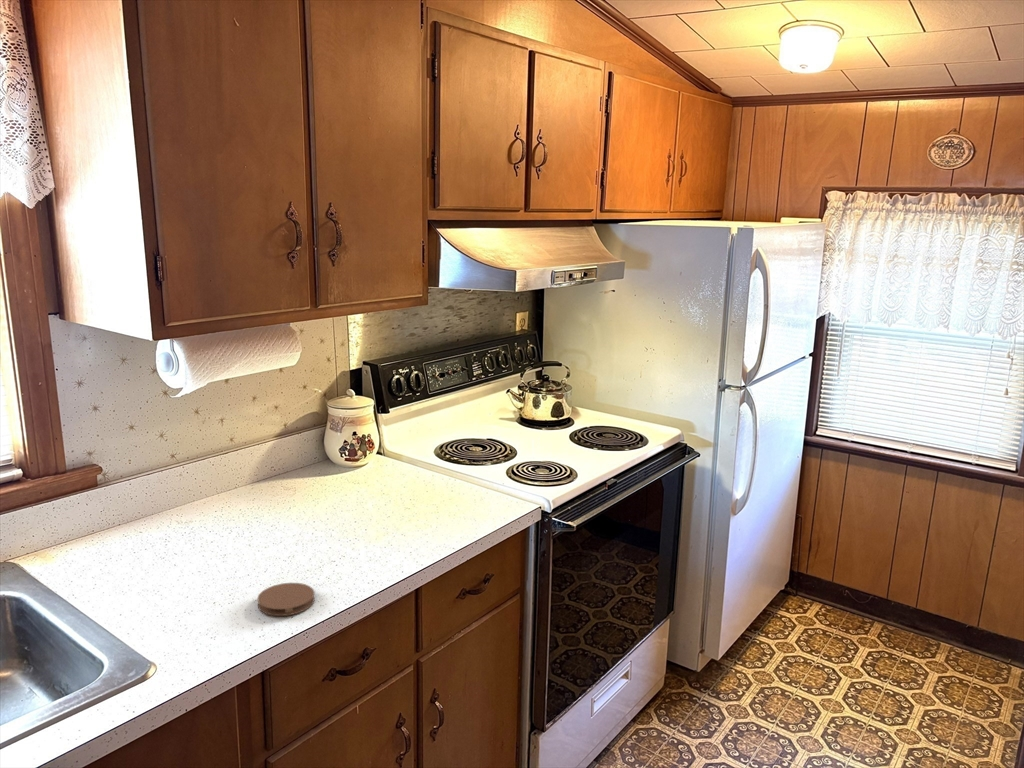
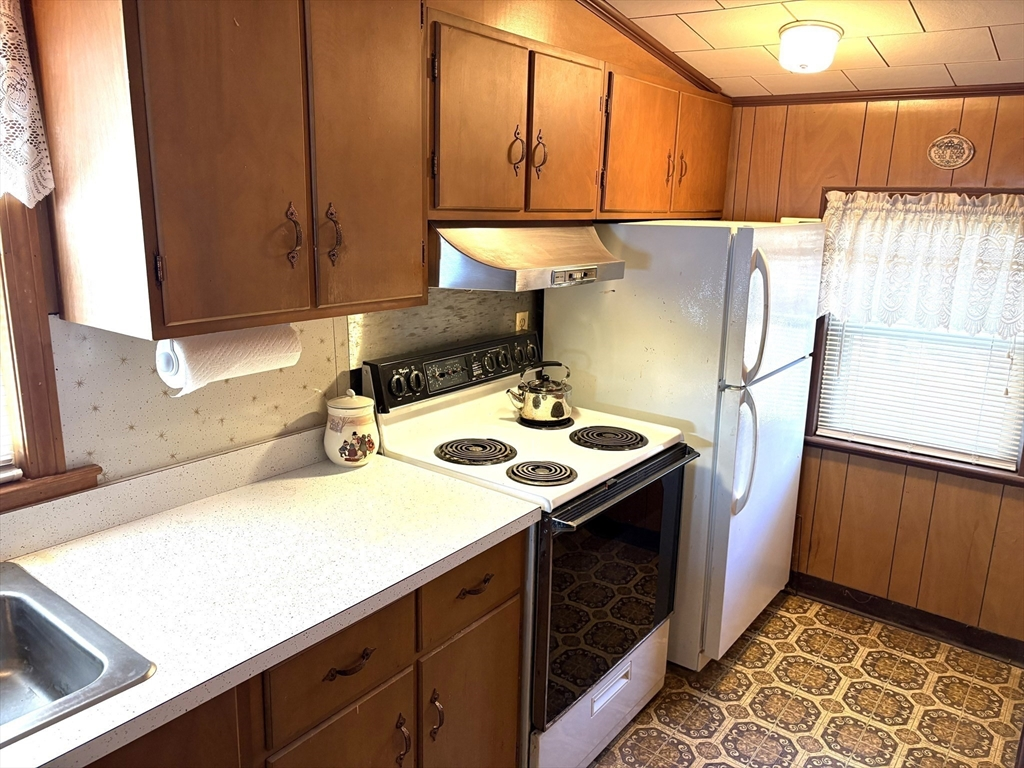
- coaster [256,582,316,617]
